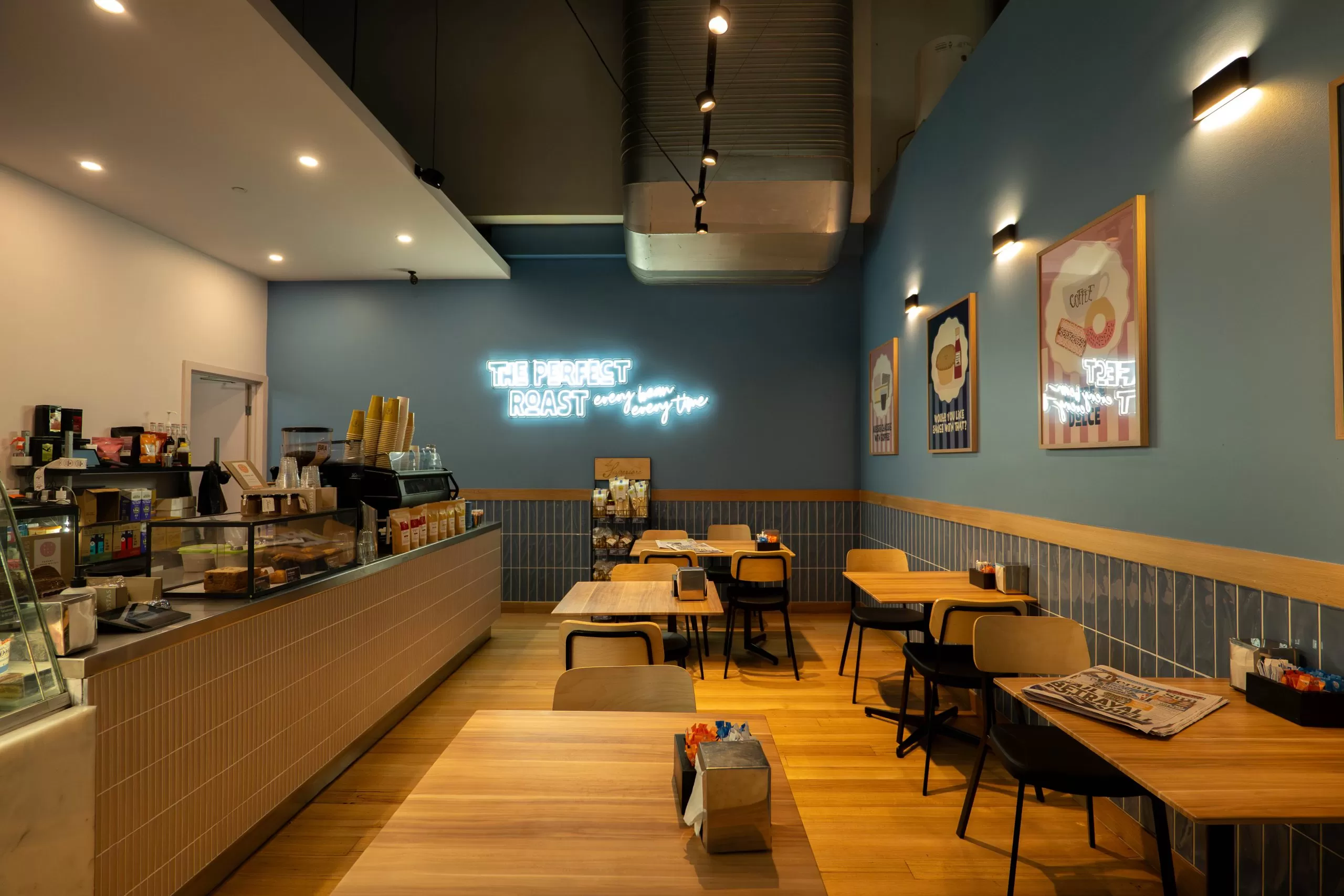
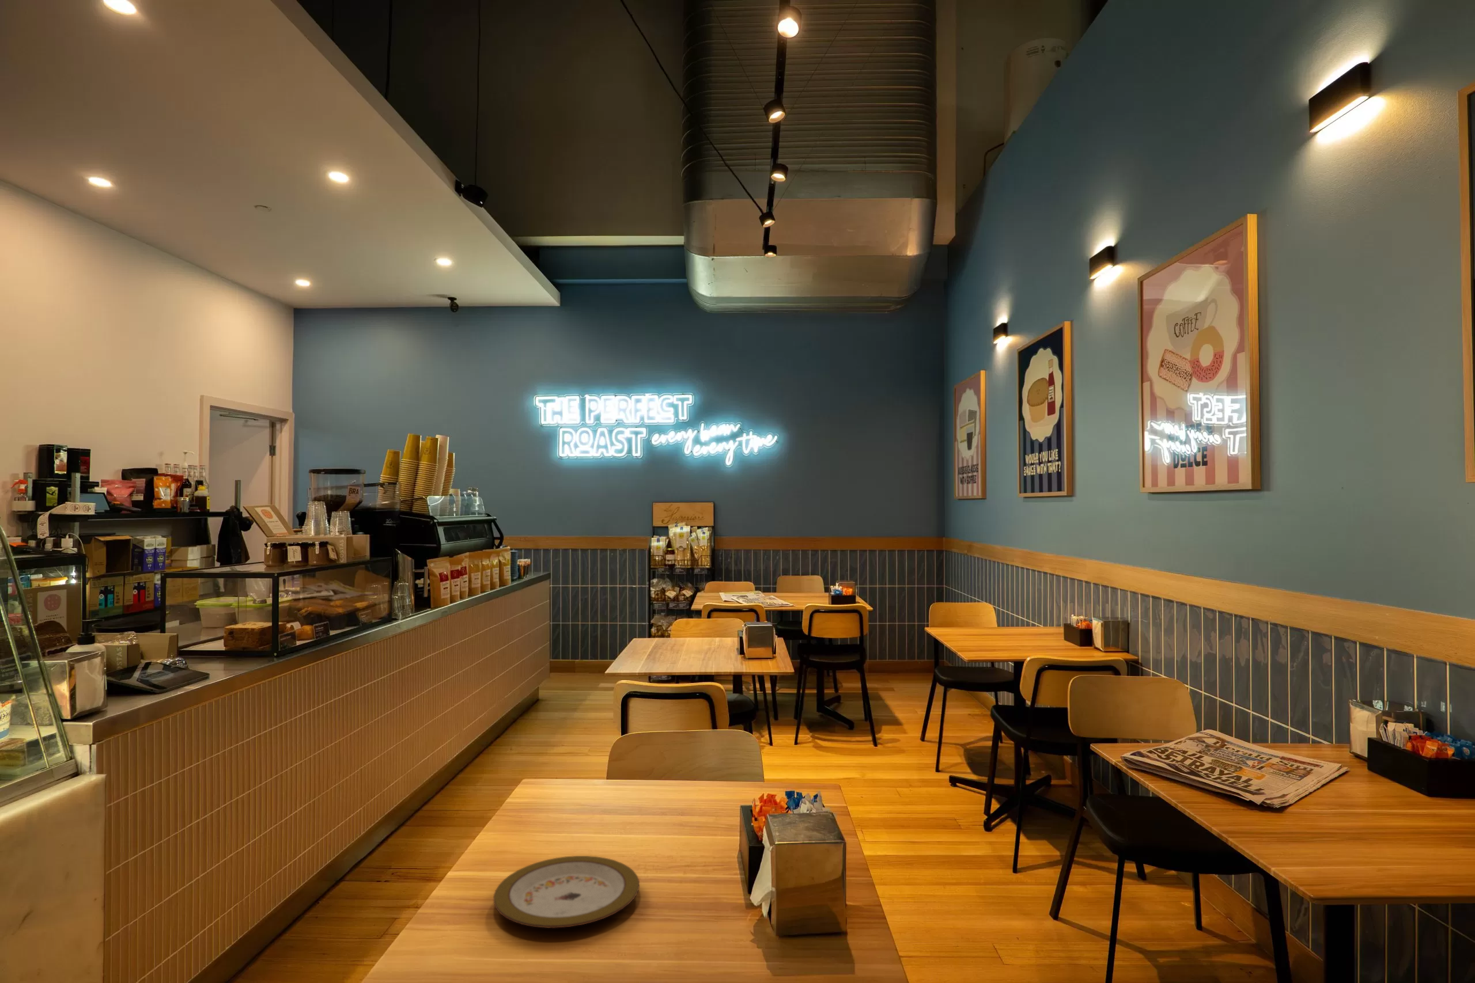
+ plate [493,855,640,929]
